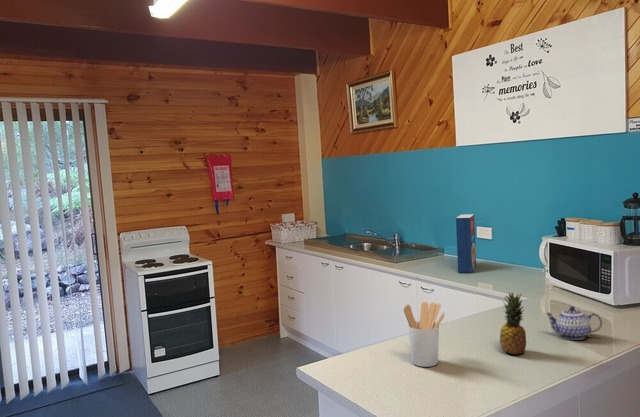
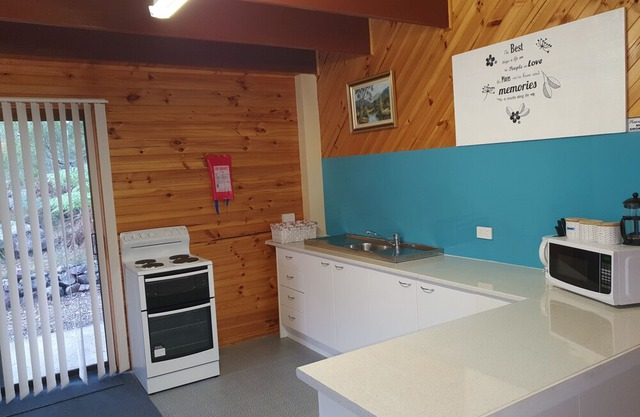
- cereal box [455,213,477,274]
- utensil holder [403,301,446,368]
- fruit [499,291,528,355]
- teapot [544,305,603,341]
